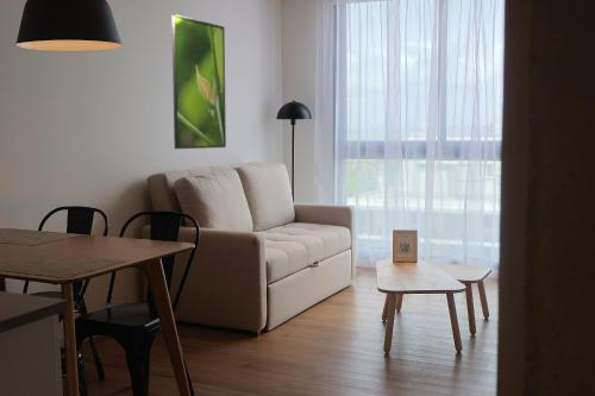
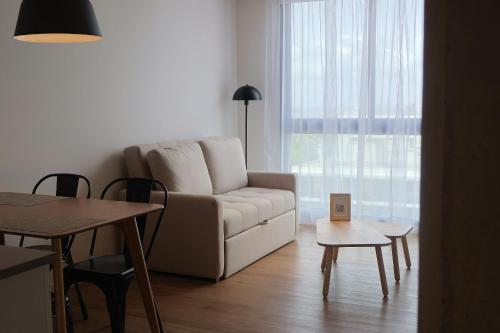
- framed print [170,13,227,150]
